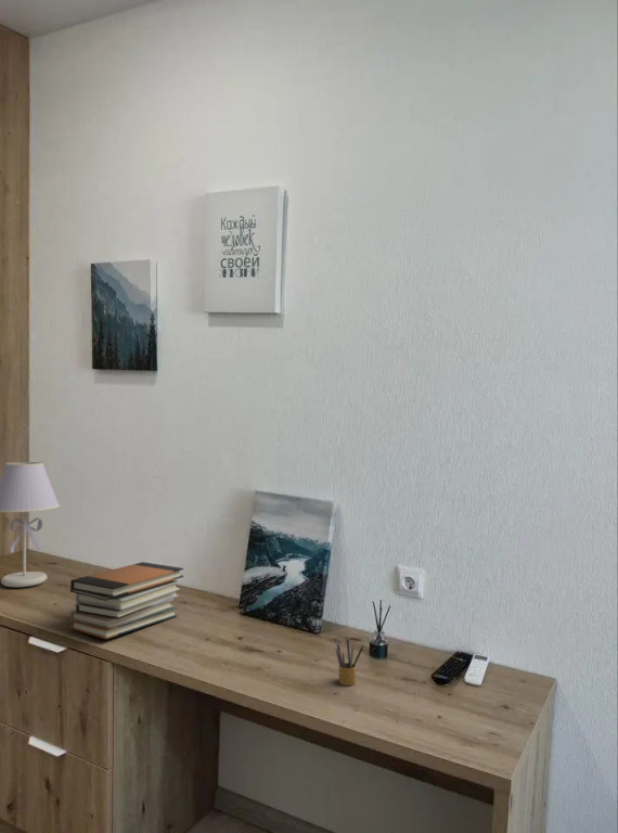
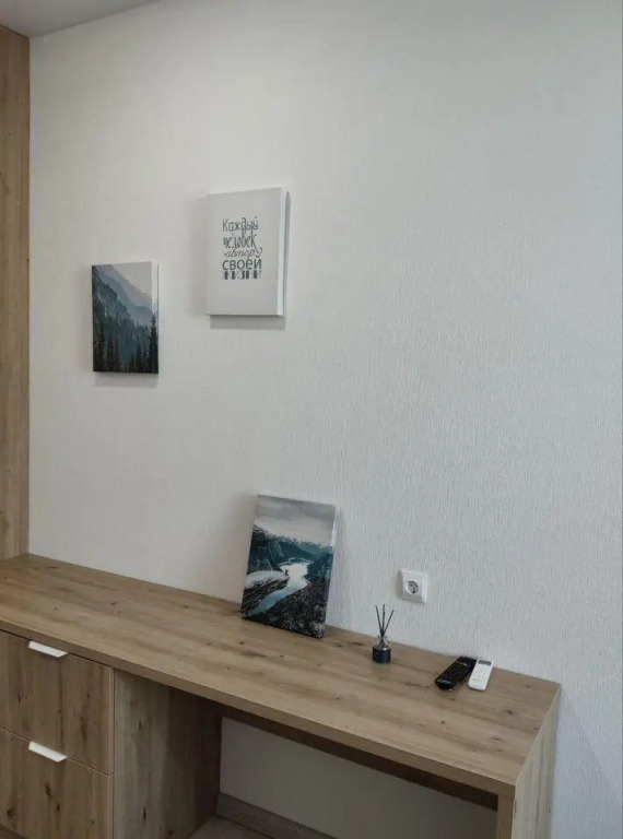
- table lamp [0,461,61,588]
- book stack [69,561,184,640]
- pencil box [334,636,365,687]
